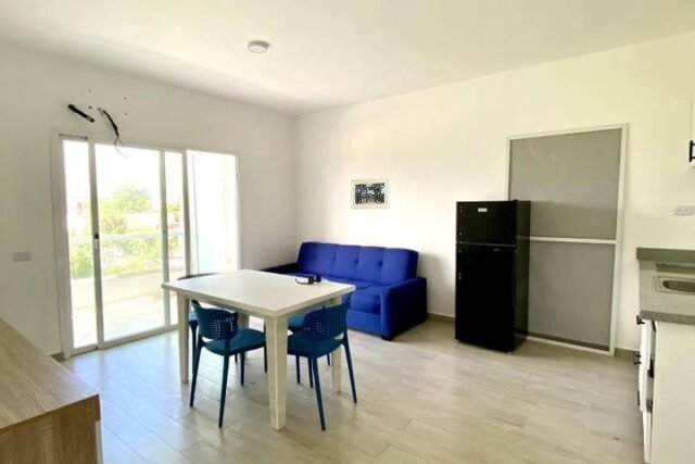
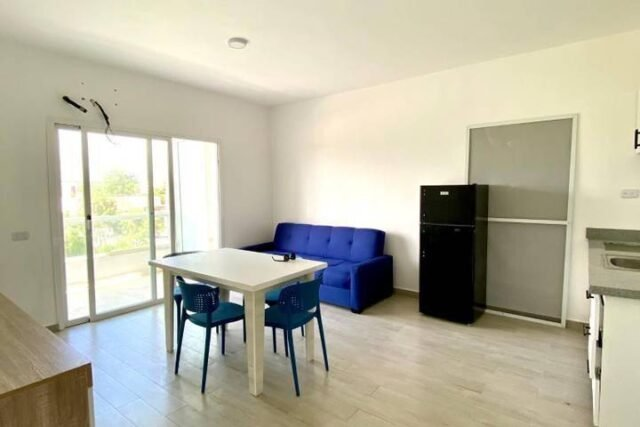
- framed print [350,176,391,211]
